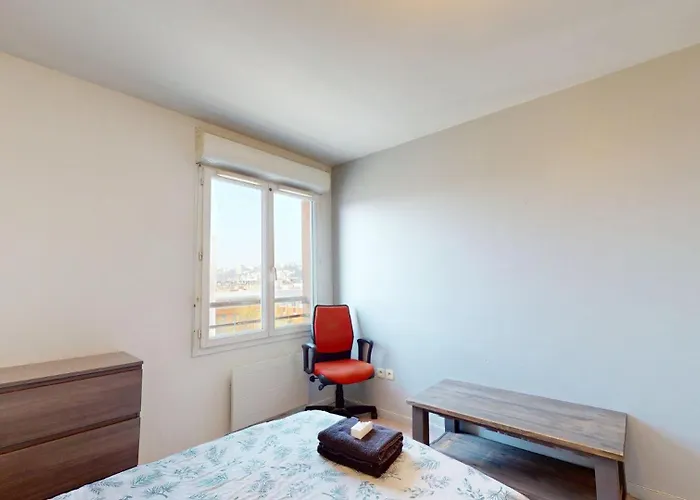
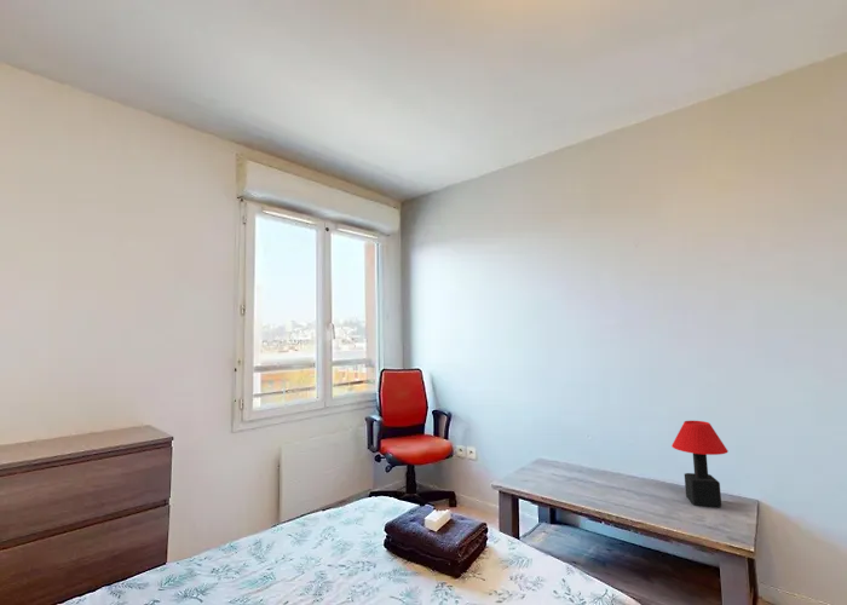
+ table lamp [670,420,728,508]
